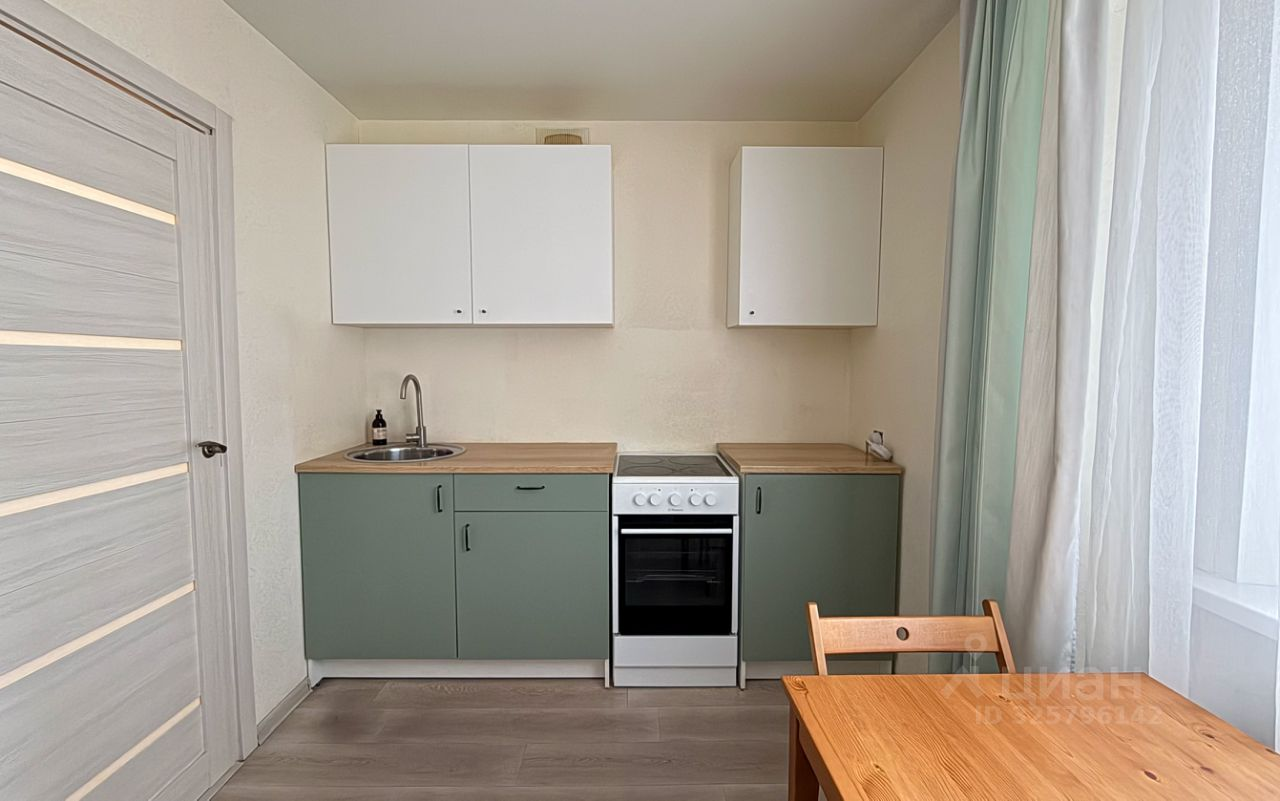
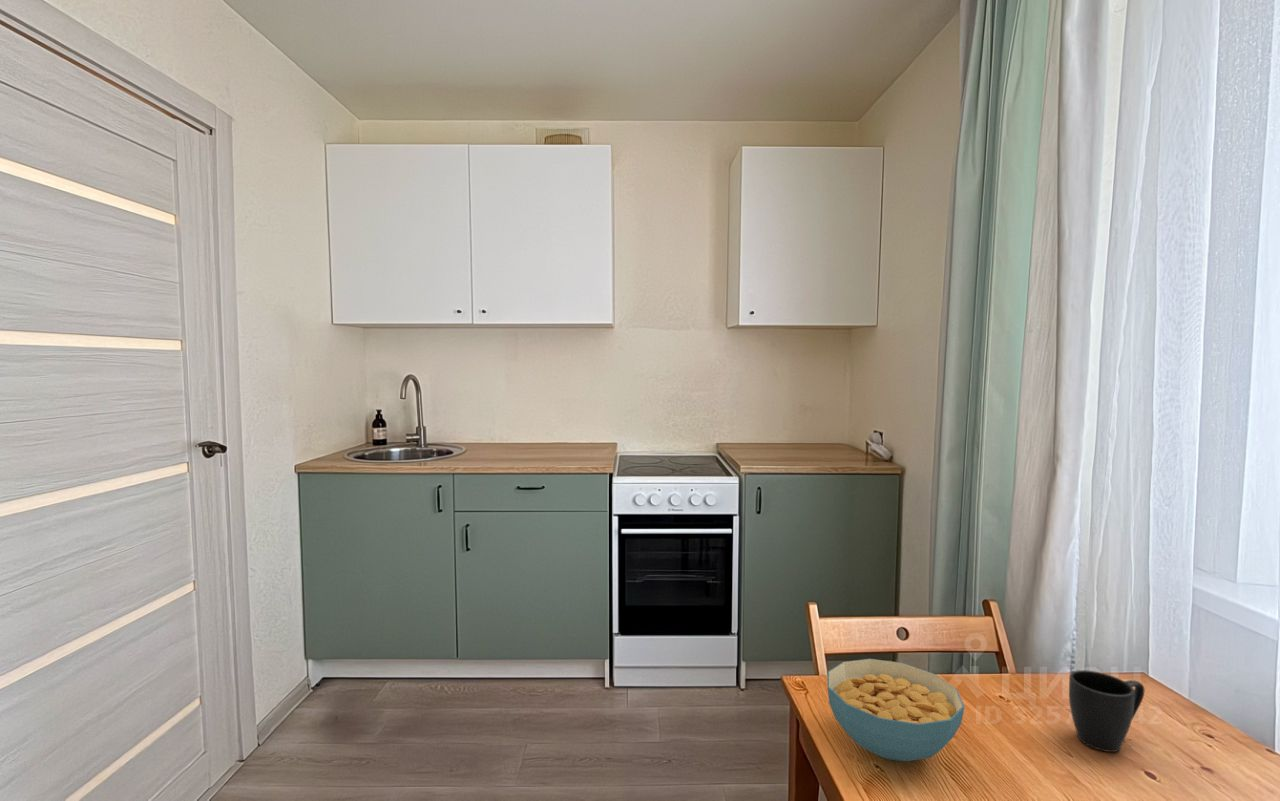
+ cereal bowl [826,658,965,763]
+ mug [1068,669,1145,753]
